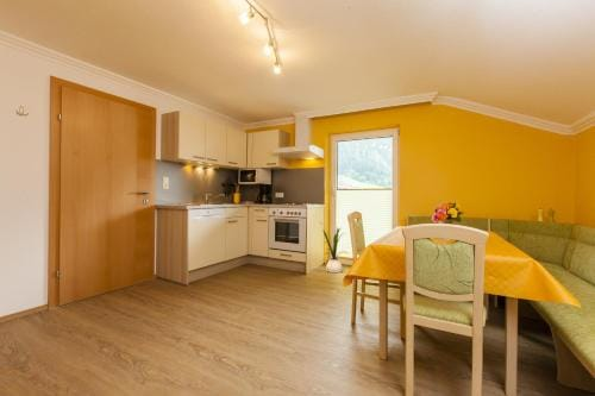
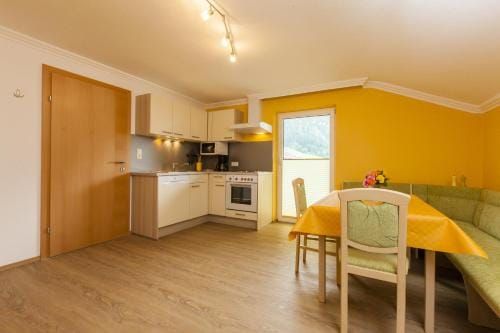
- house plant [319,221,350,274]
